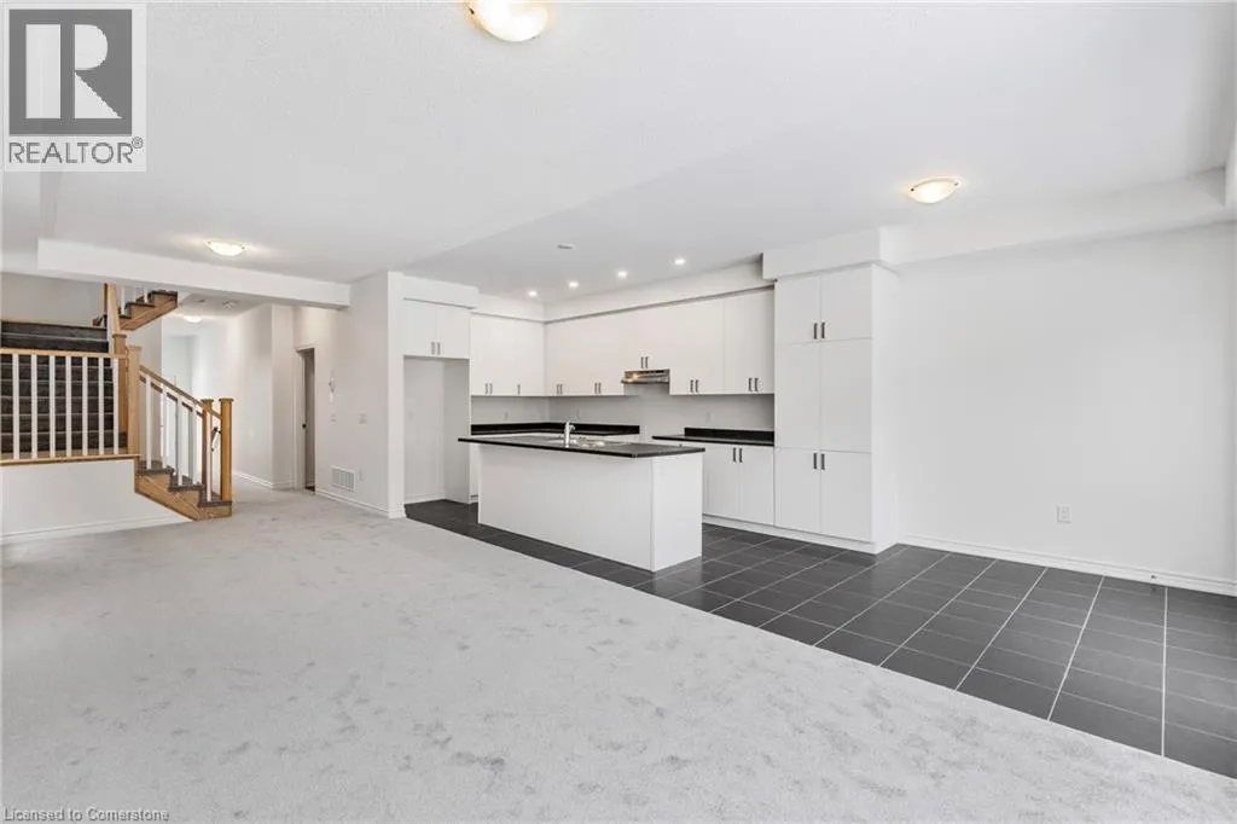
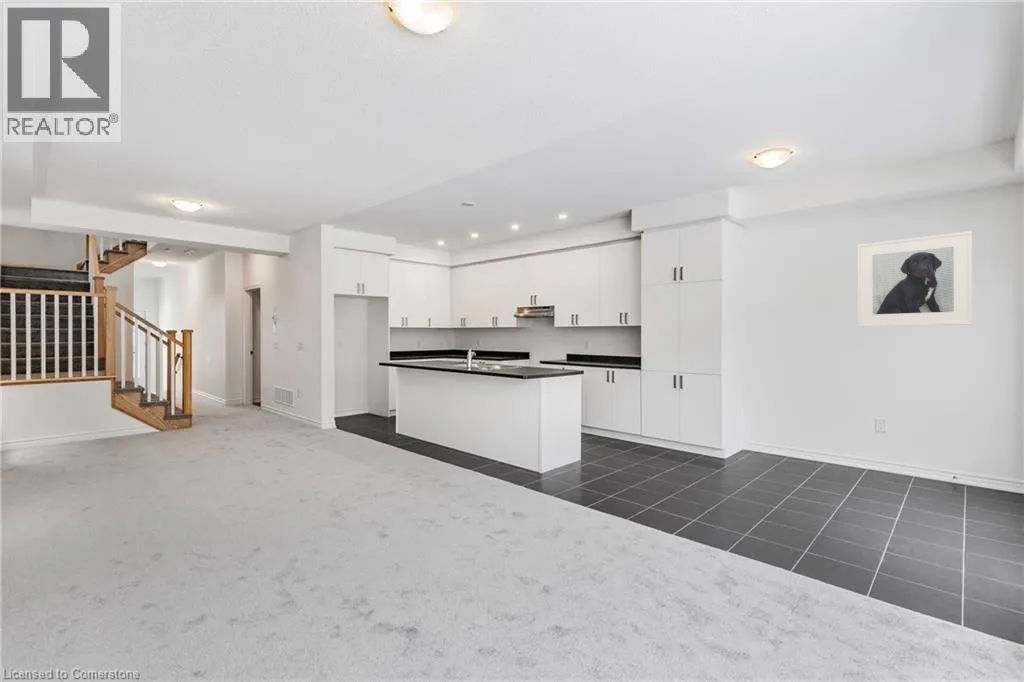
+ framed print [857,230,973,328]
